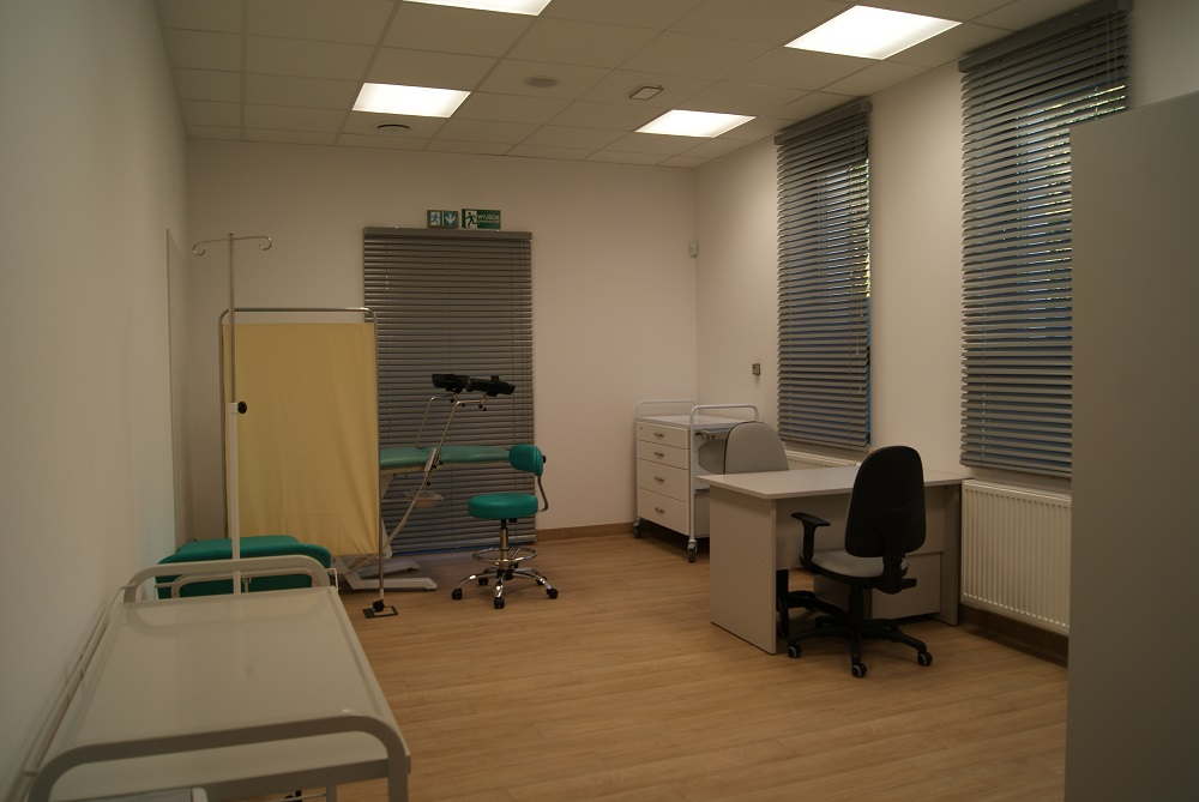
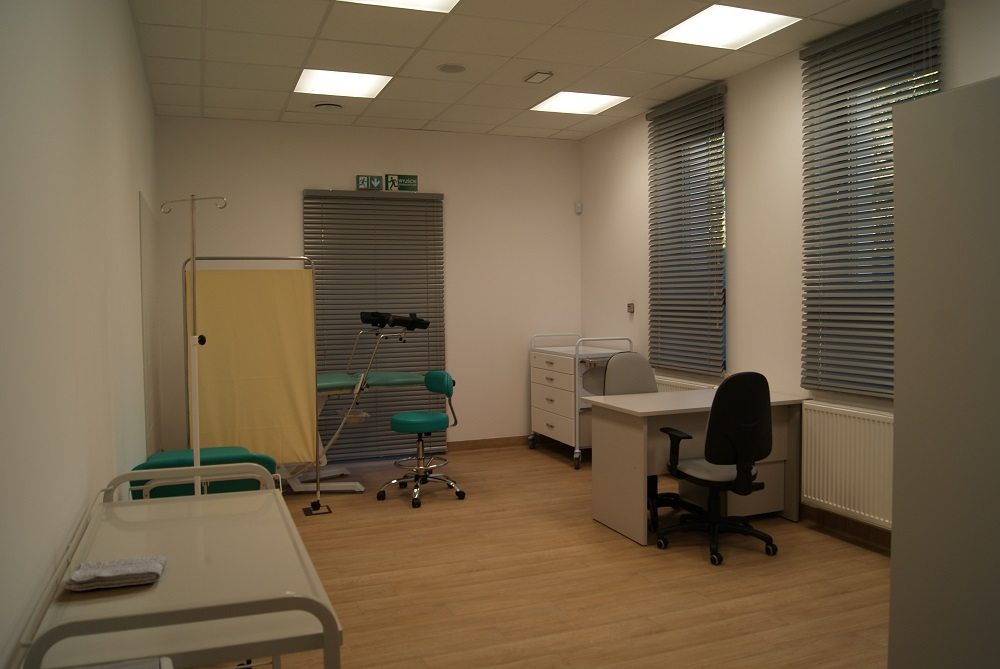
+ washcloth [64,555,168,592]
